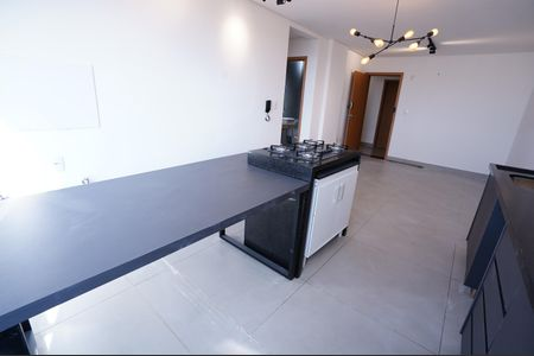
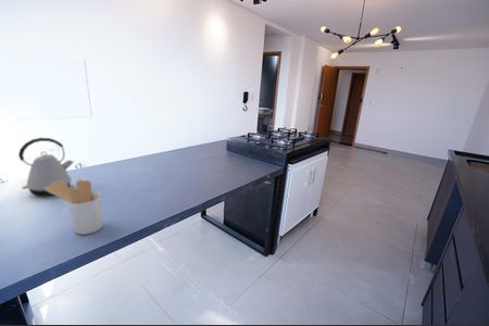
+ utensil holder [45,179,103,236]
+ kettle [17,137,75,198]
